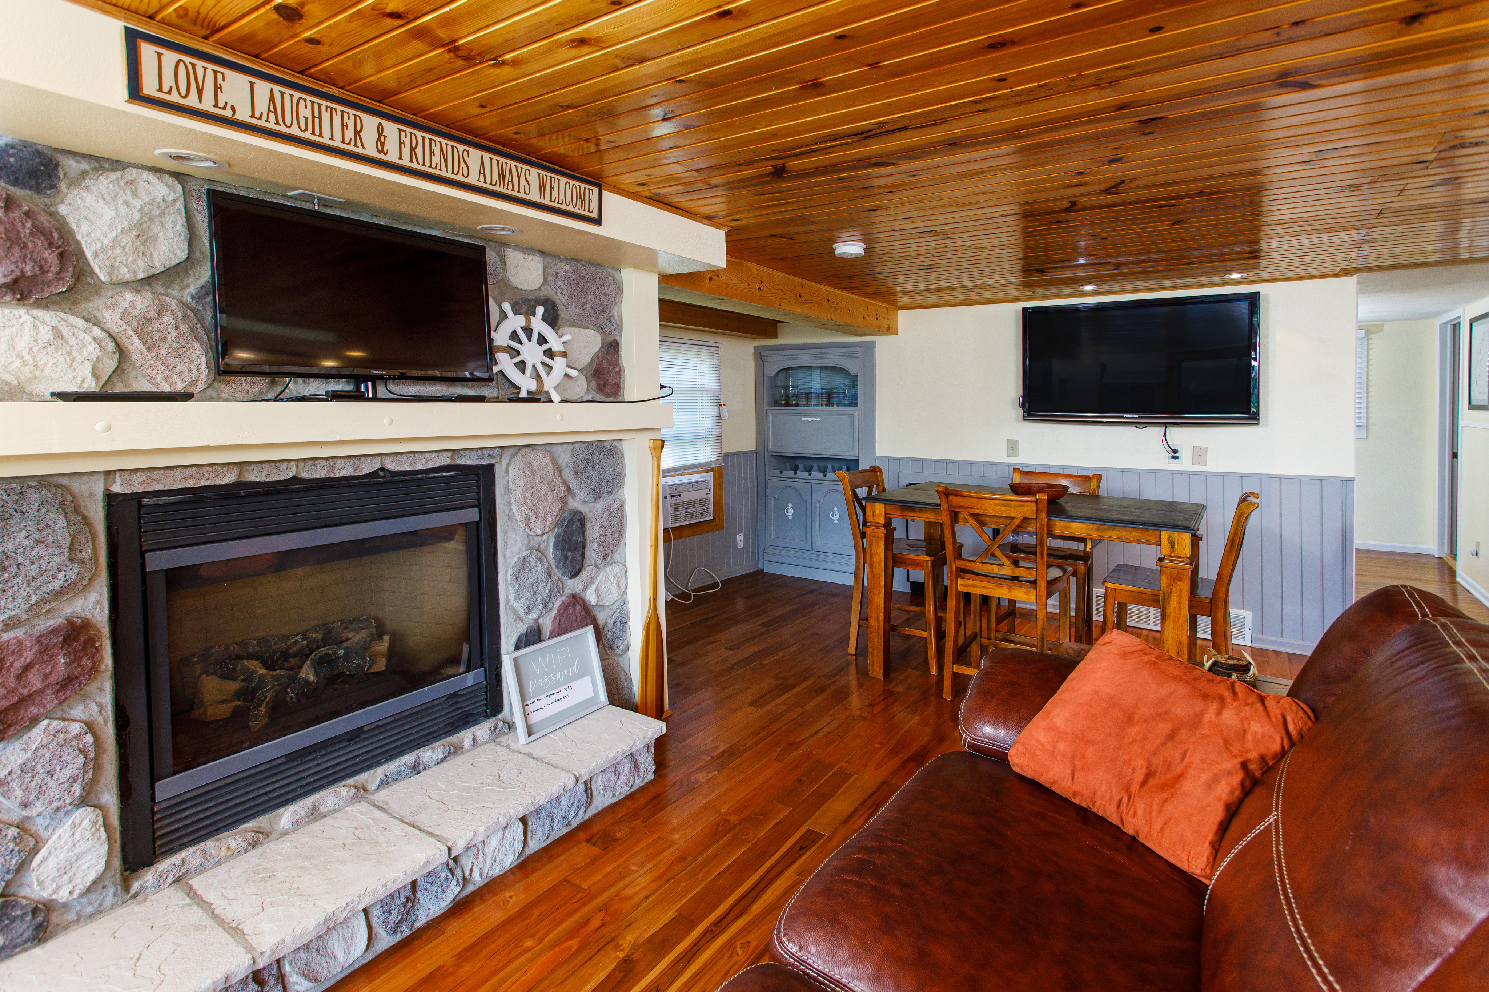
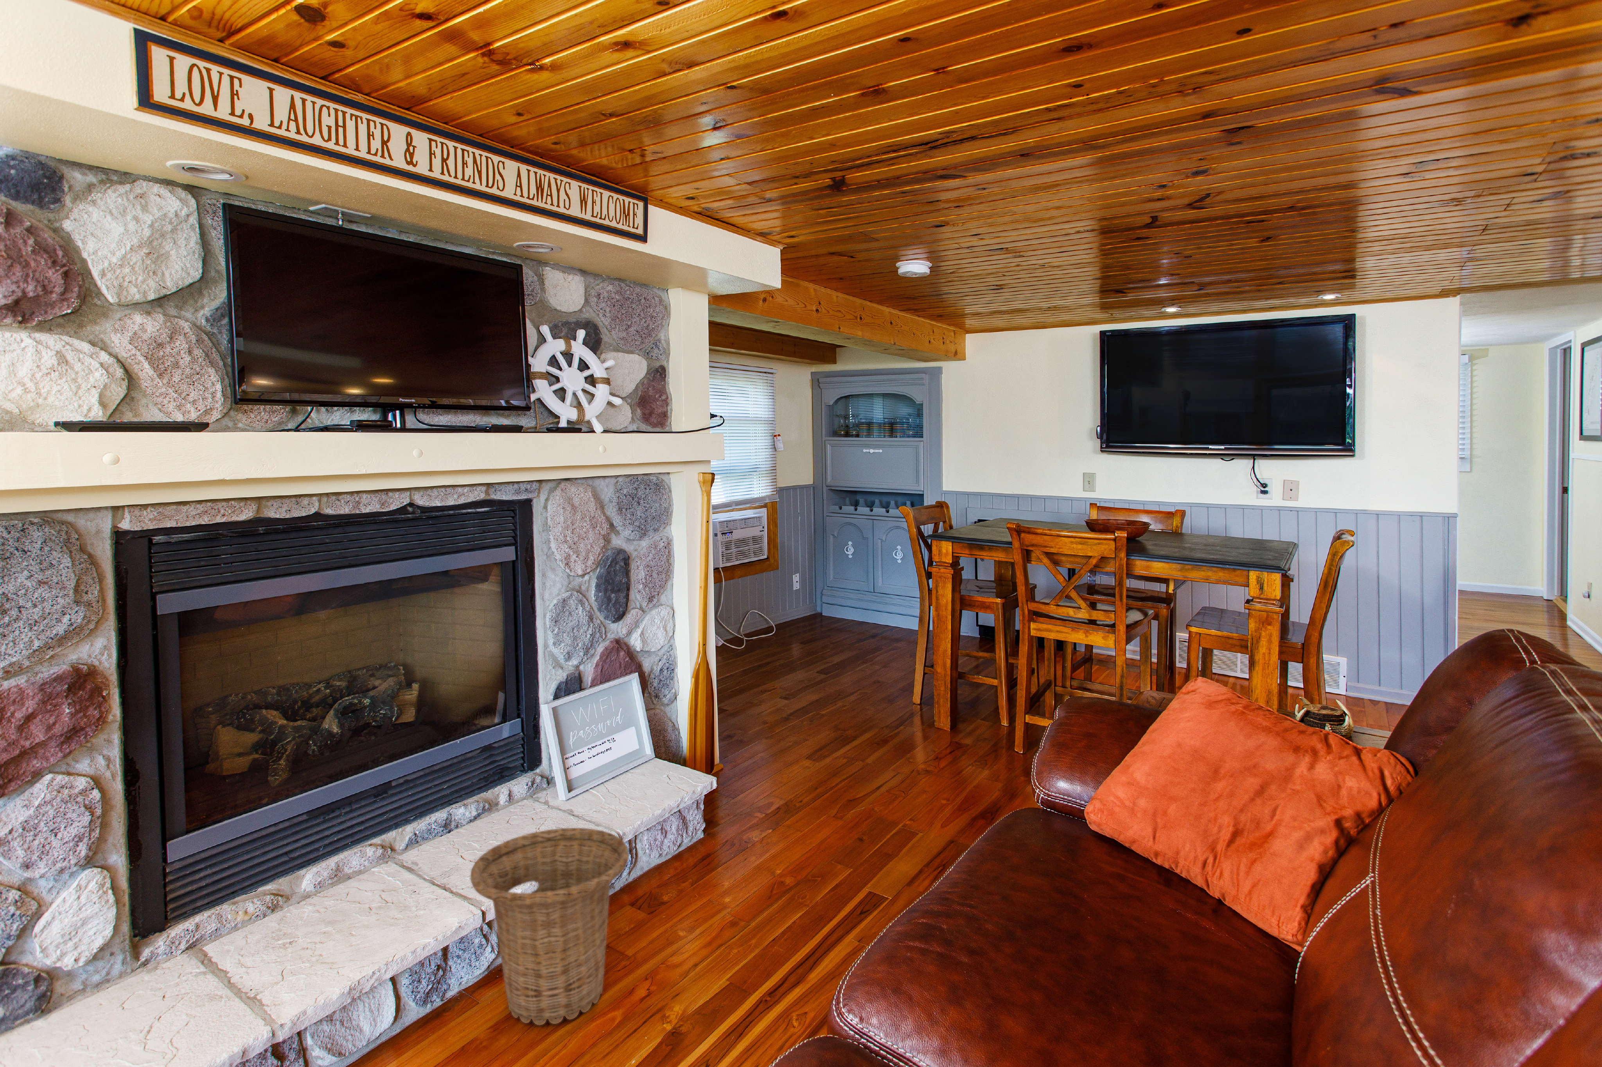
+ basket [470,828,629,1025]
